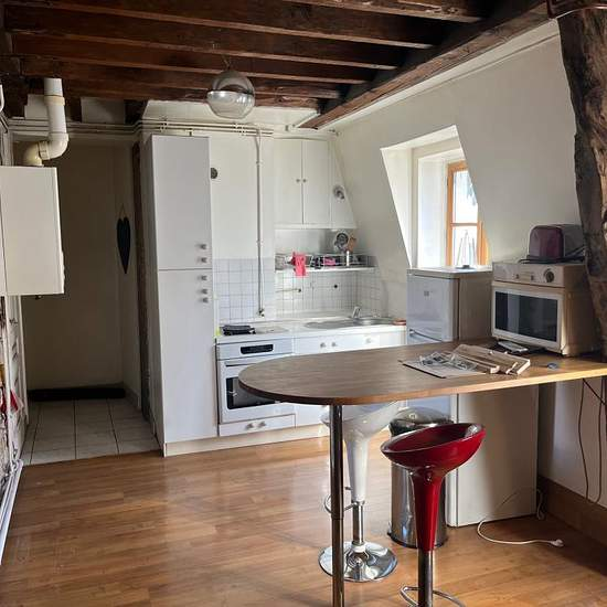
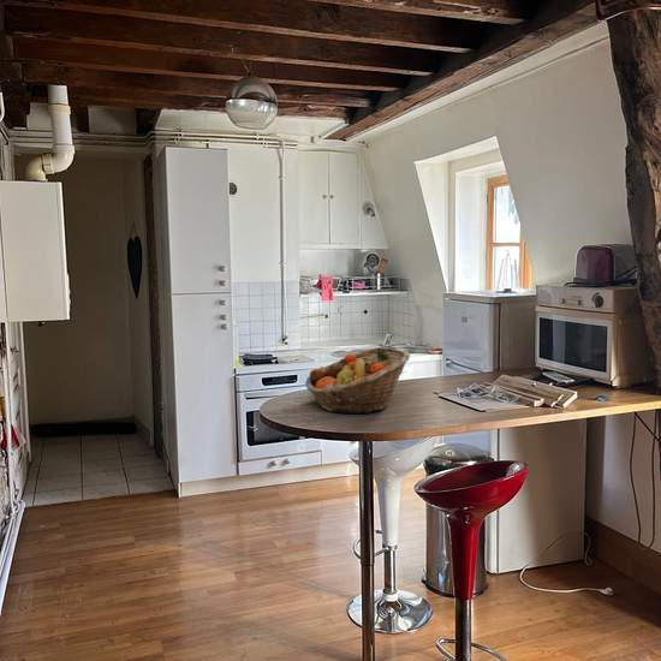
+ fruit basket [304,346,411,415]
